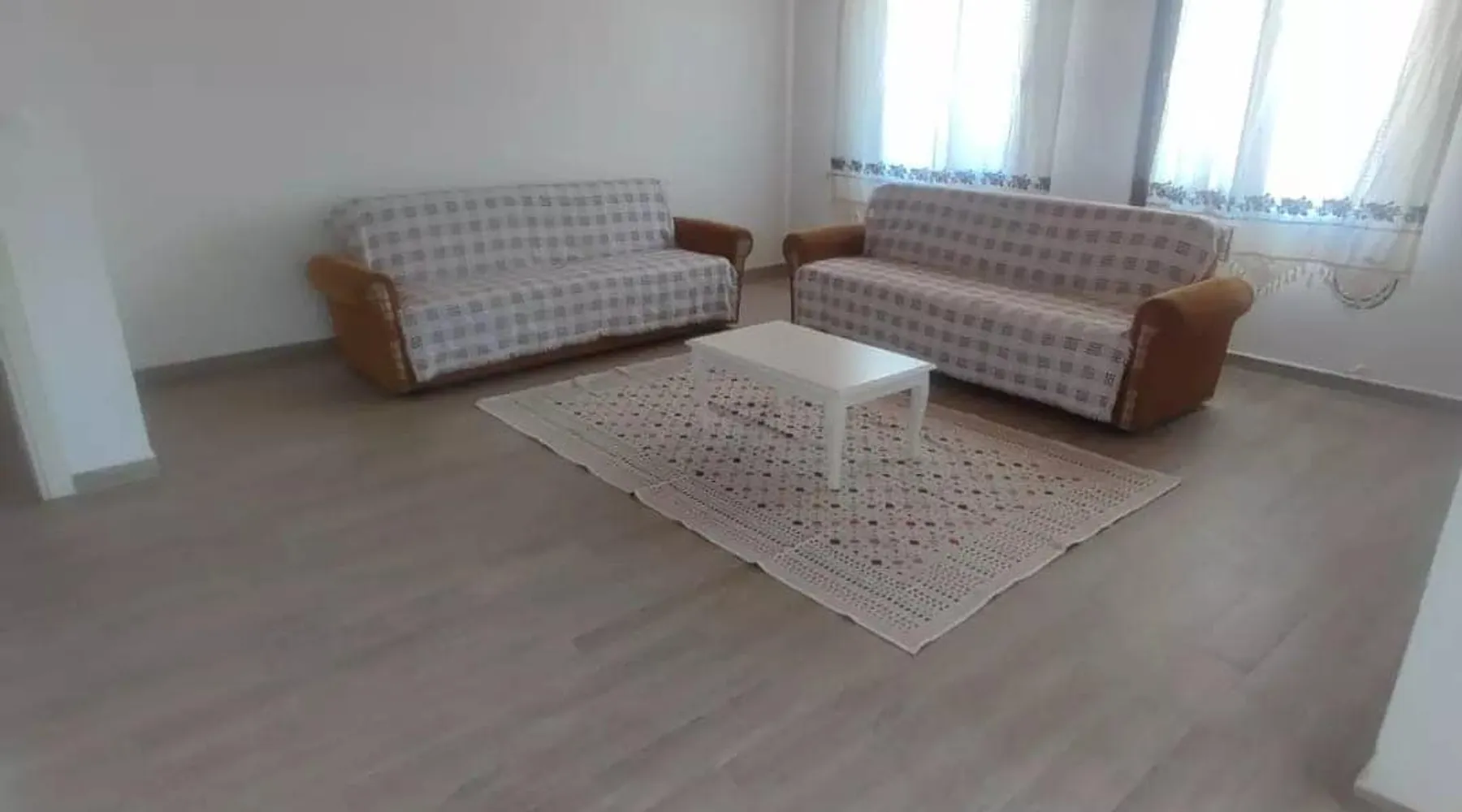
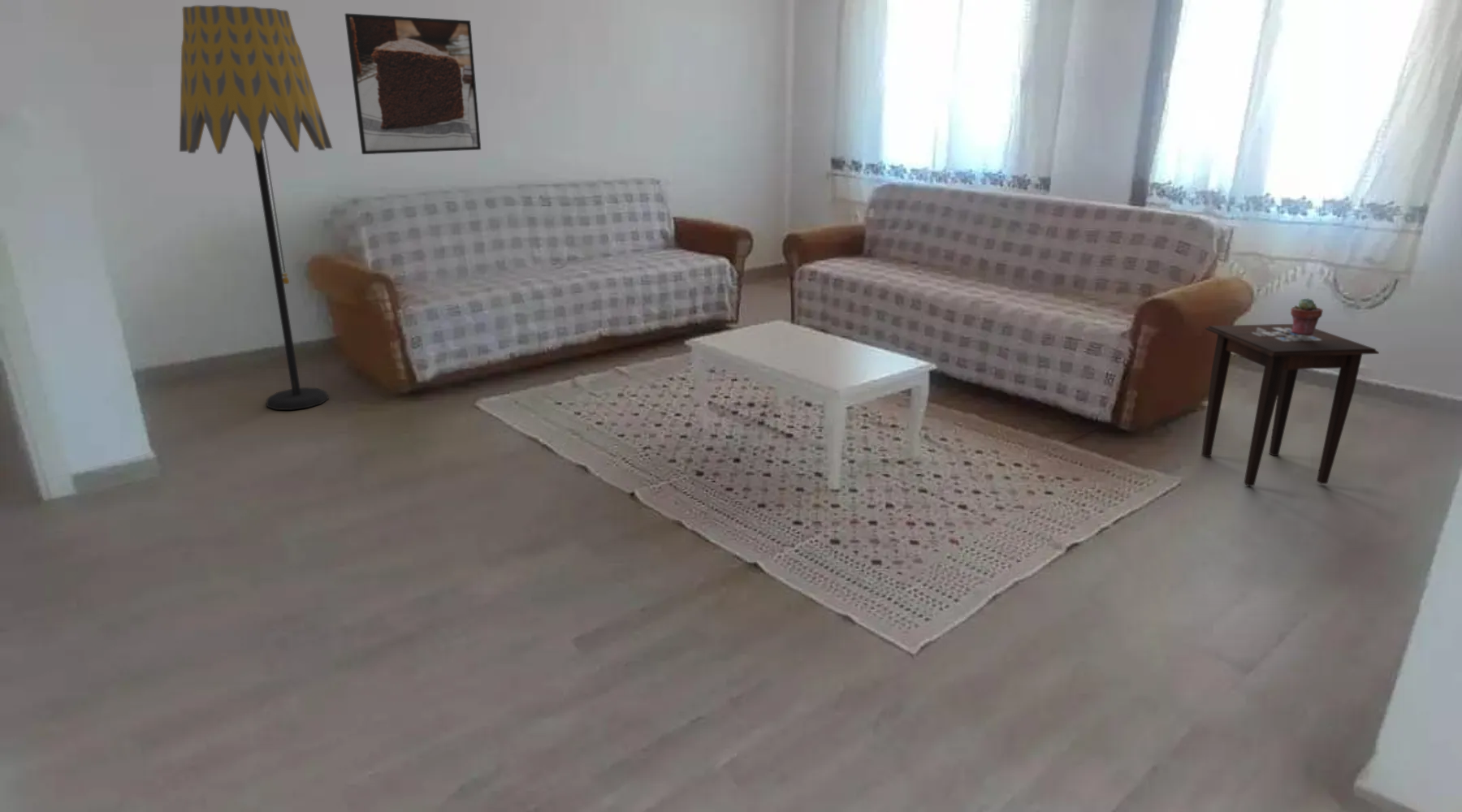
+ floor lamp [179,4,333,411]
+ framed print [344,12,482,155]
+ potted succulent [1290,297,1324,335]
+ side table [1200,323,1380,487]
